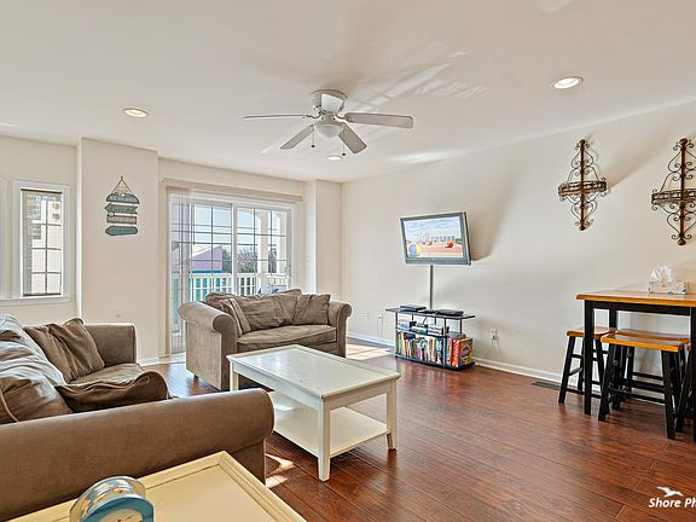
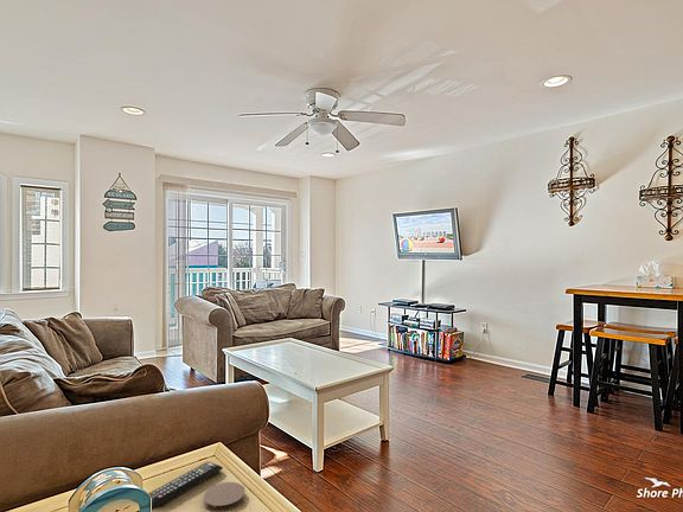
+ remote control [147,460,224,511]
+ coaster [203,481,247,512]
